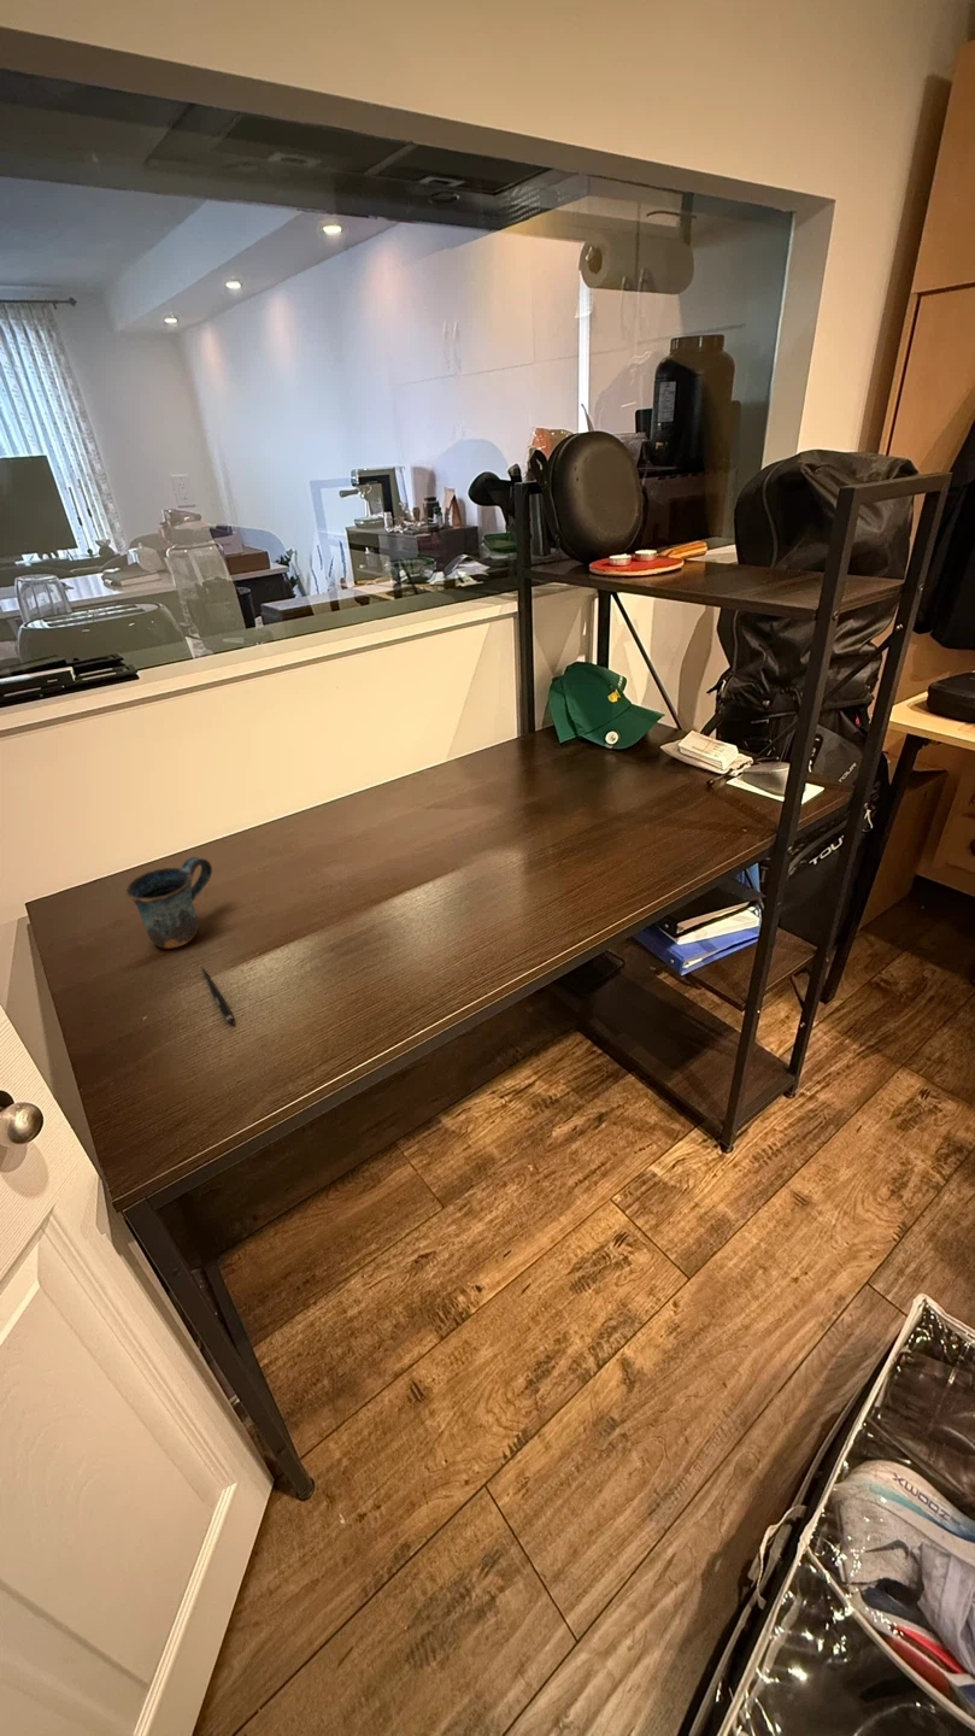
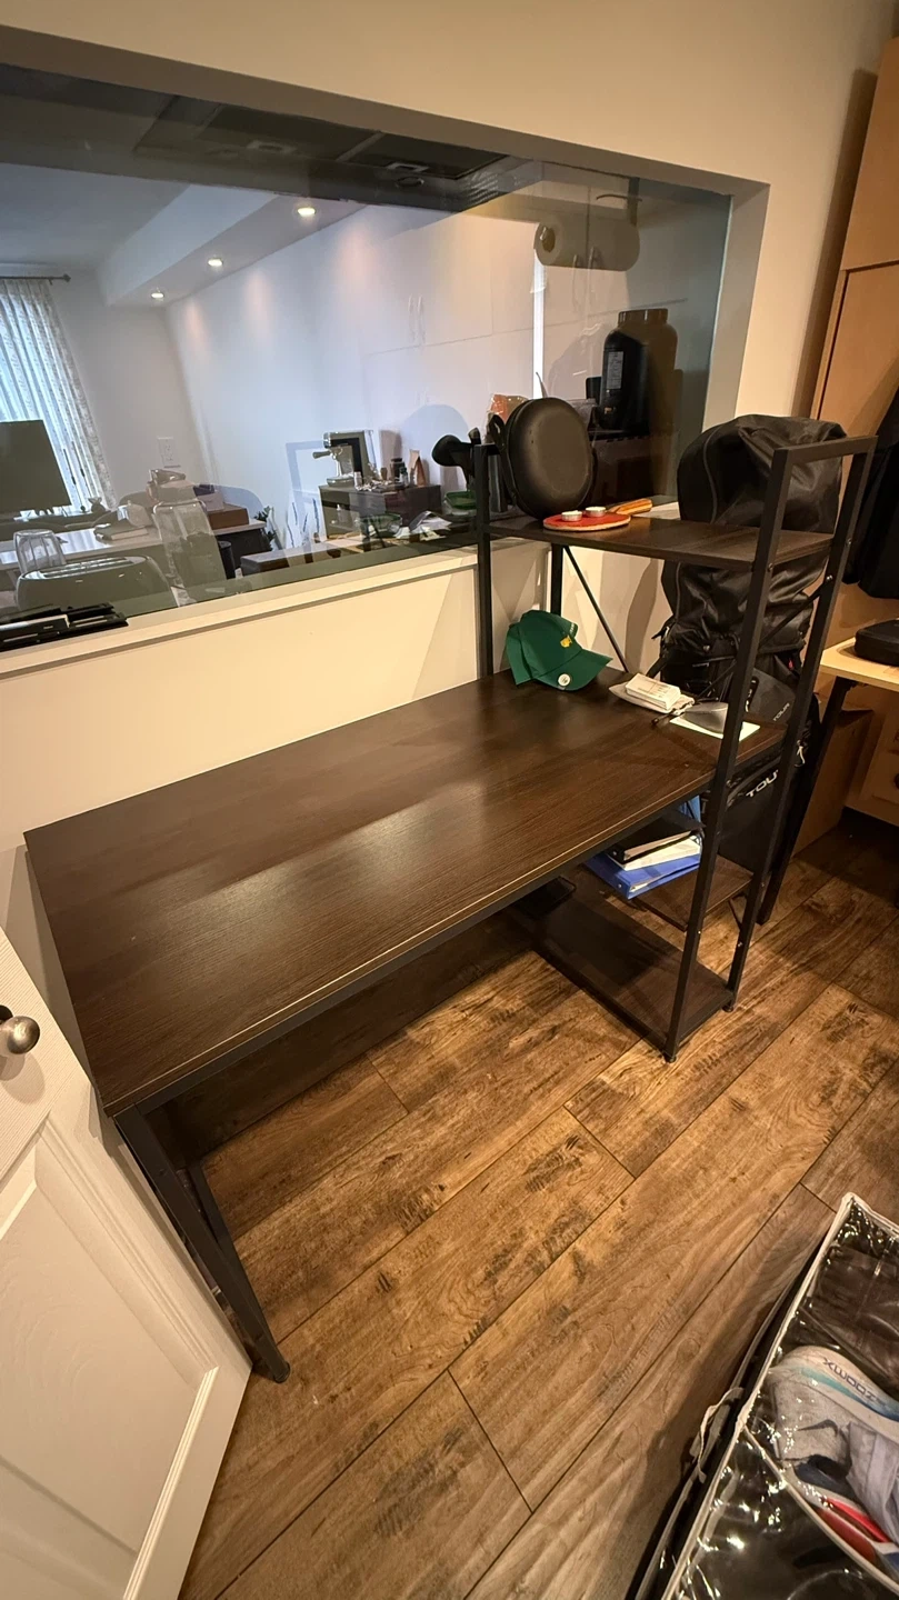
- mug [124,856,213,949]
- pen [200,967,234,1025]
